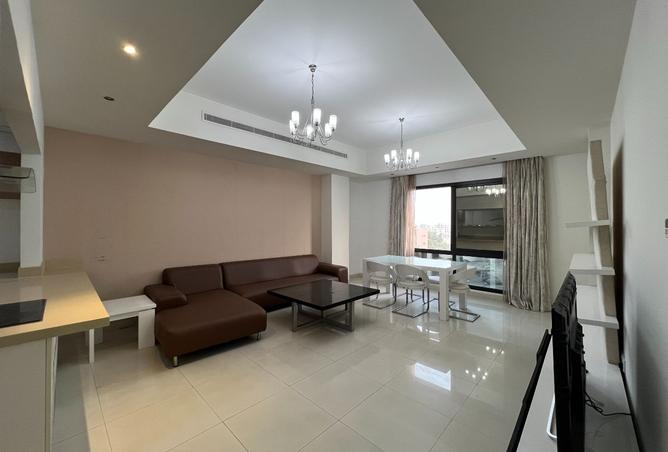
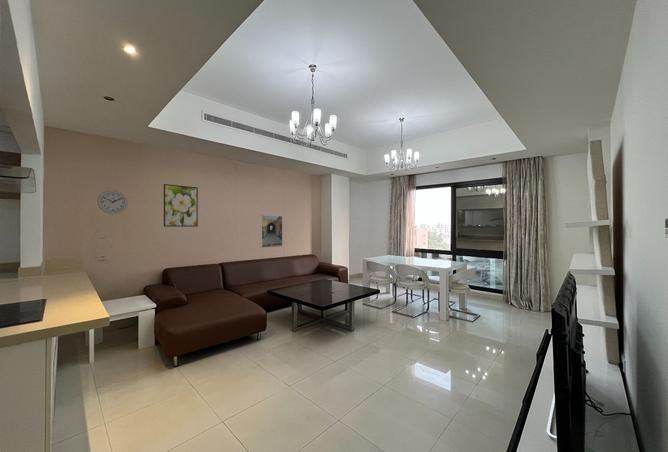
+ wall clock [96,190,128,215]
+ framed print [163,183,199,228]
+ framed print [260,214,283,249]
